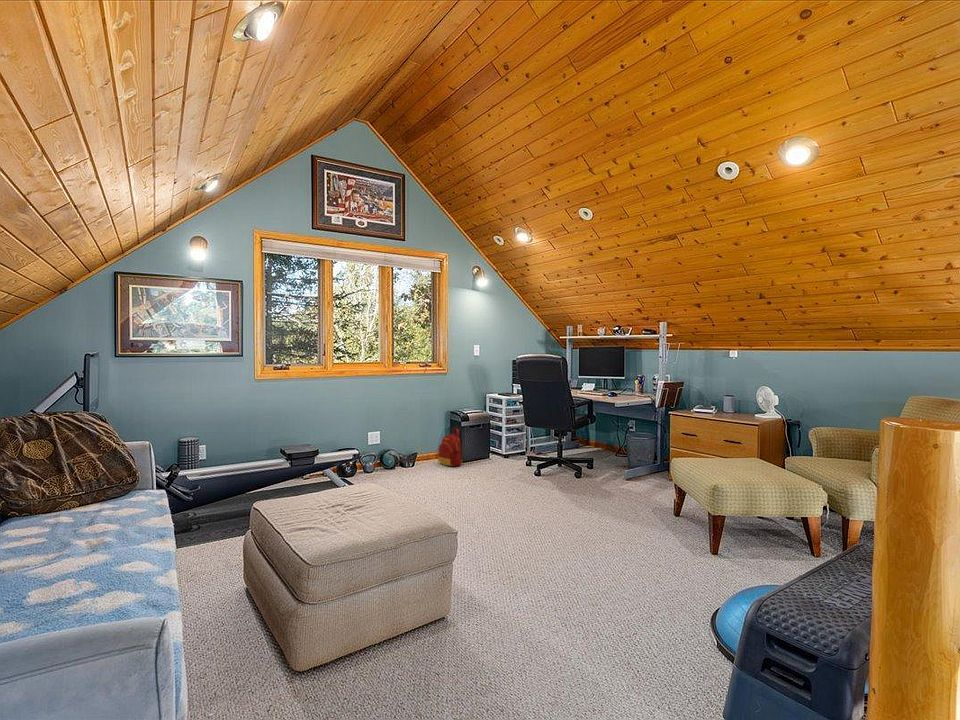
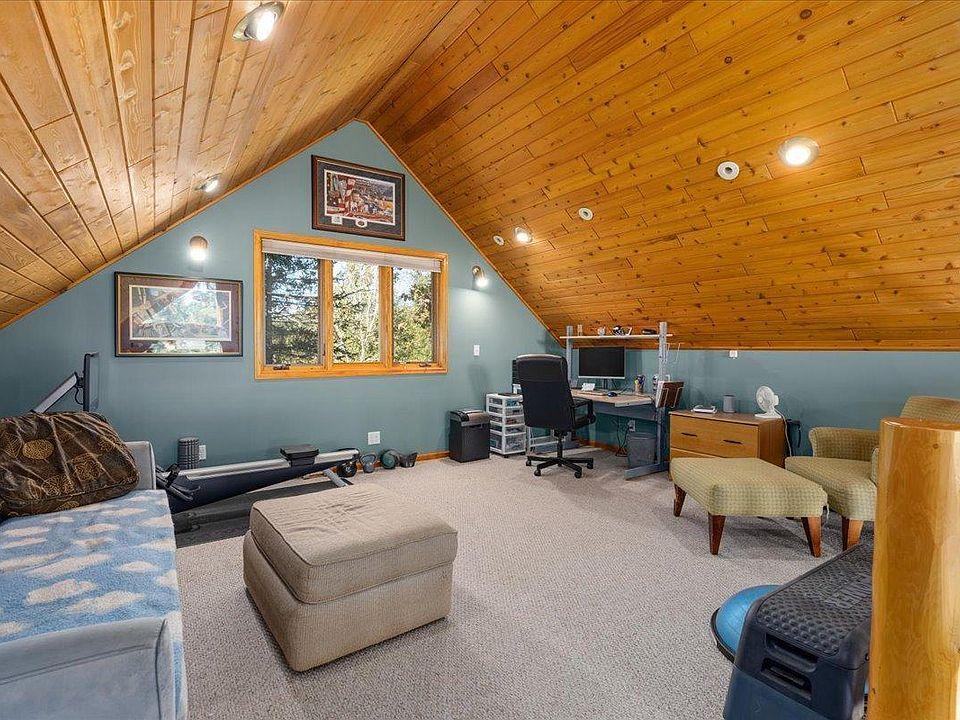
- backpack [437,427,463,468]
